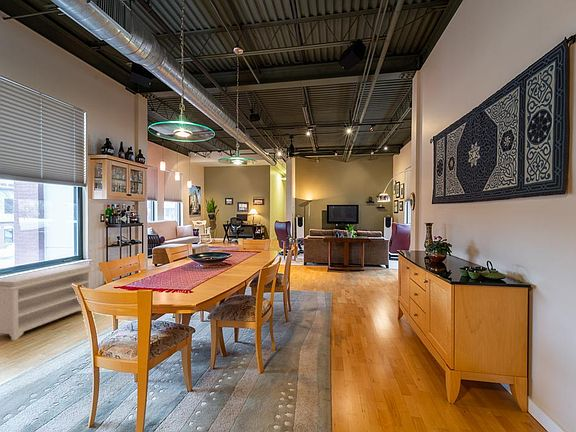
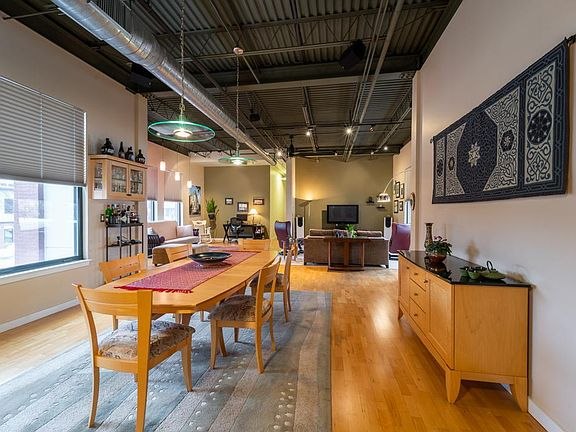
- bench [0,264,95,341]
